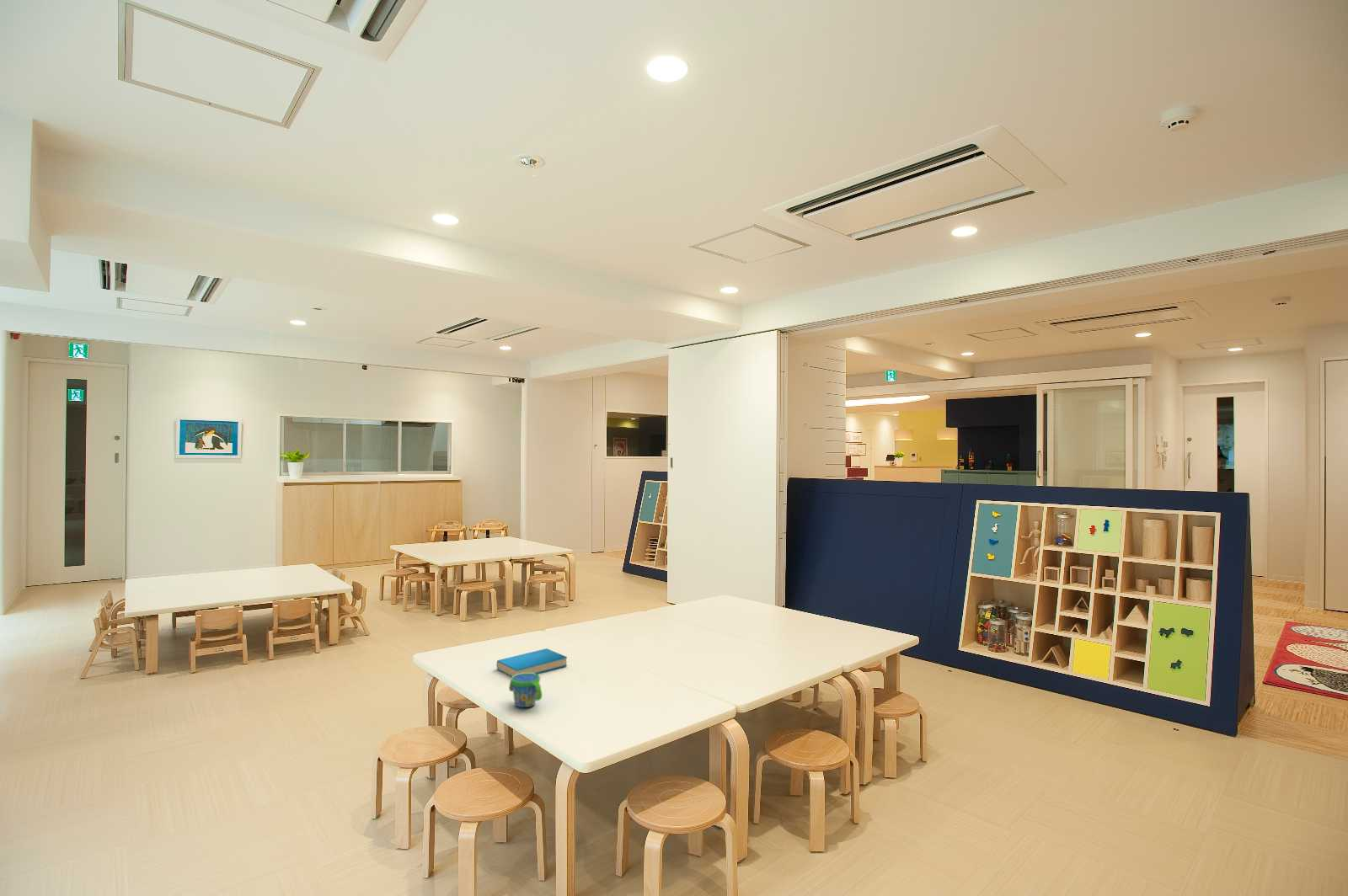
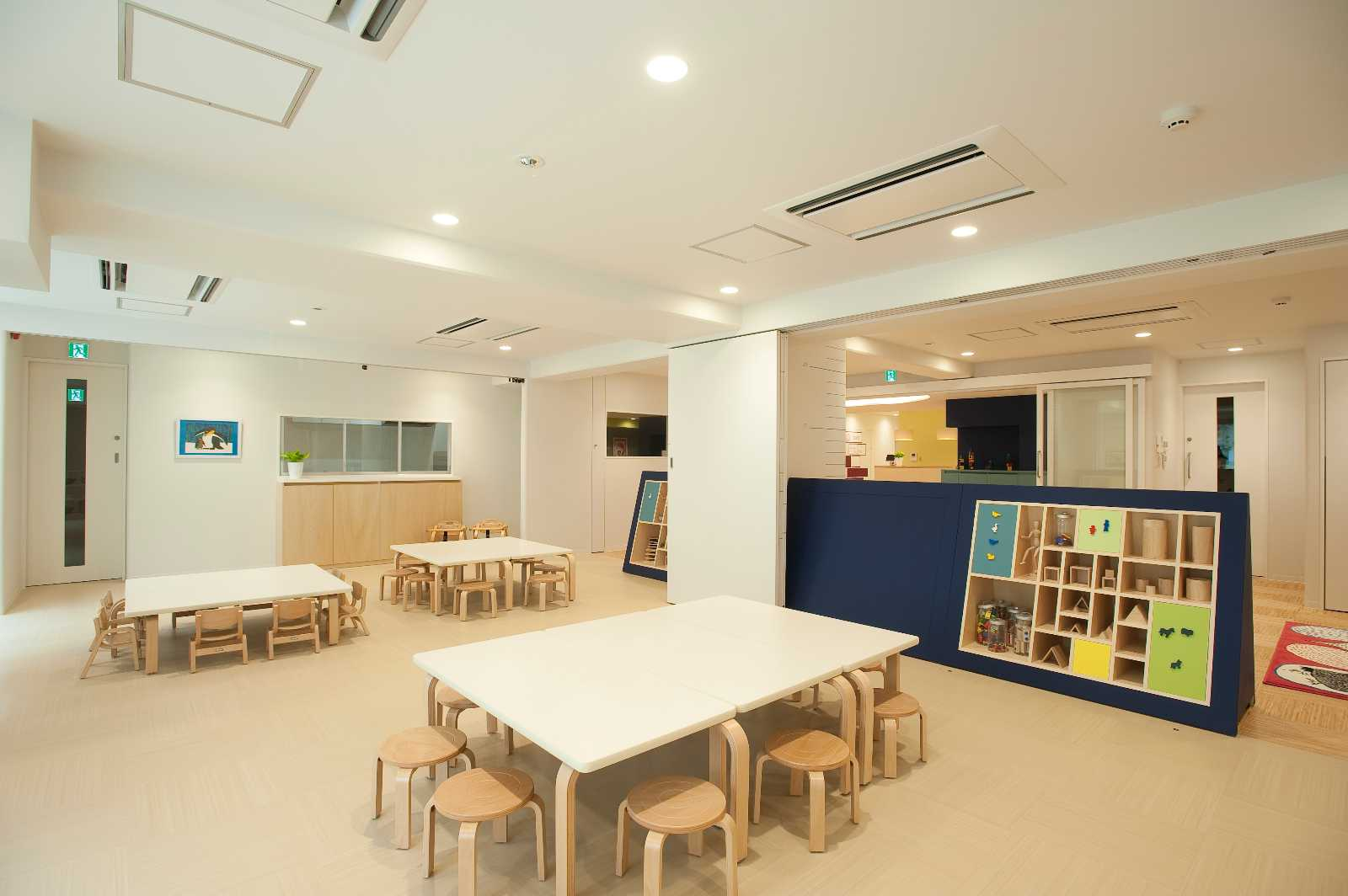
- book [496,648,568,677]
- snack cup [508,673,543,709]
